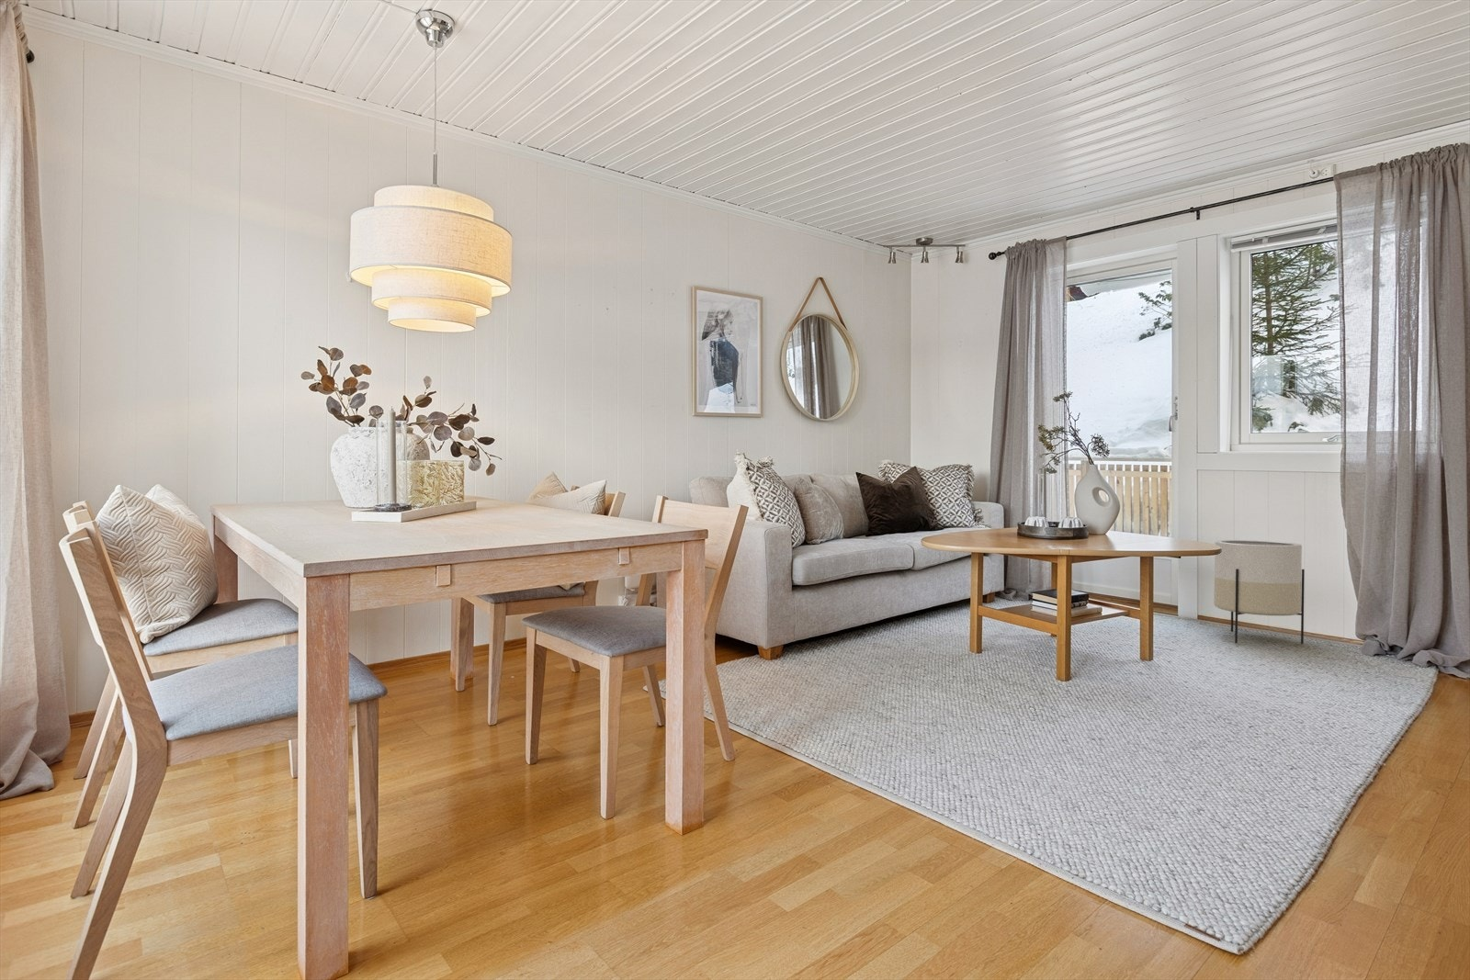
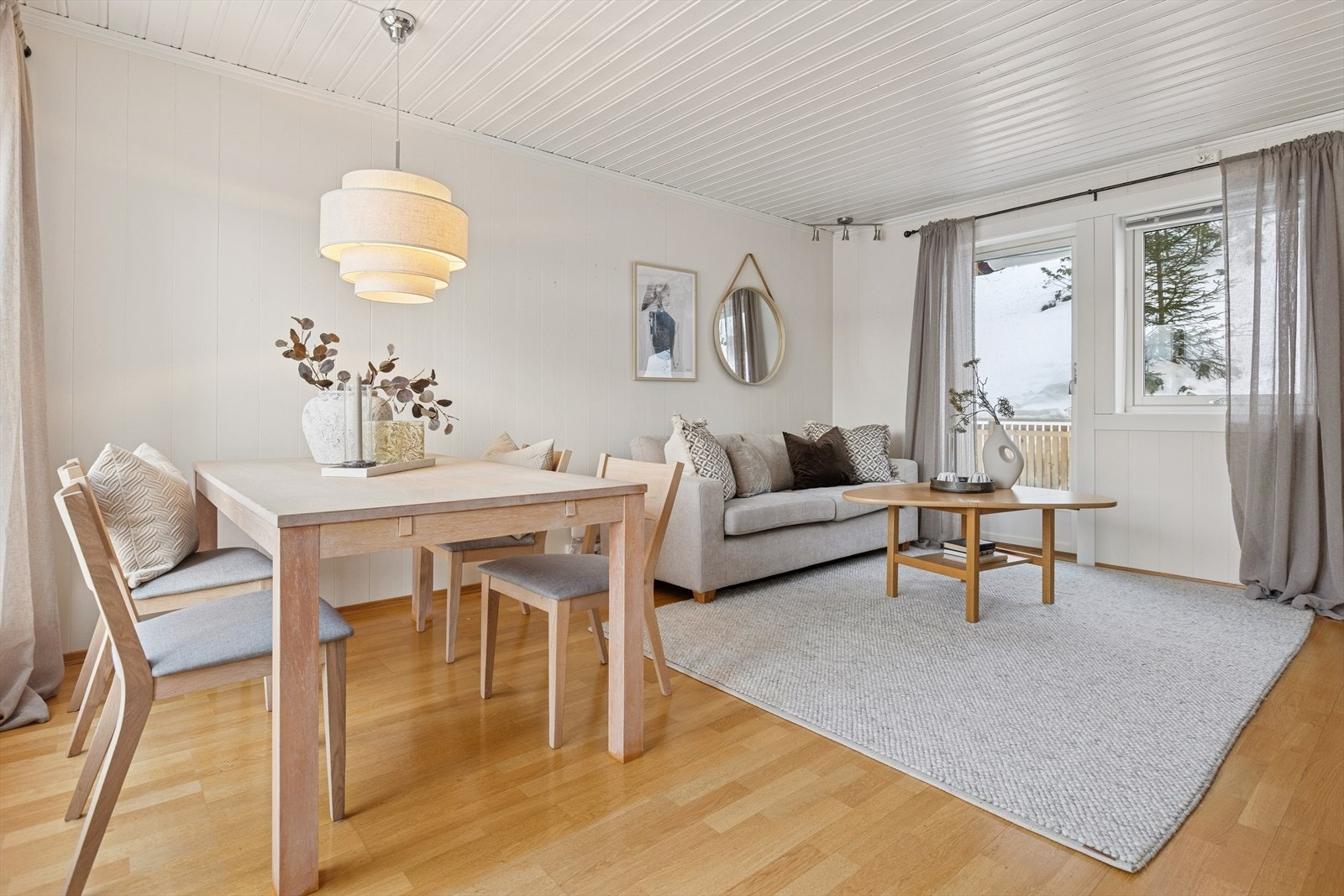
- planter [1213,539,1306,644]
